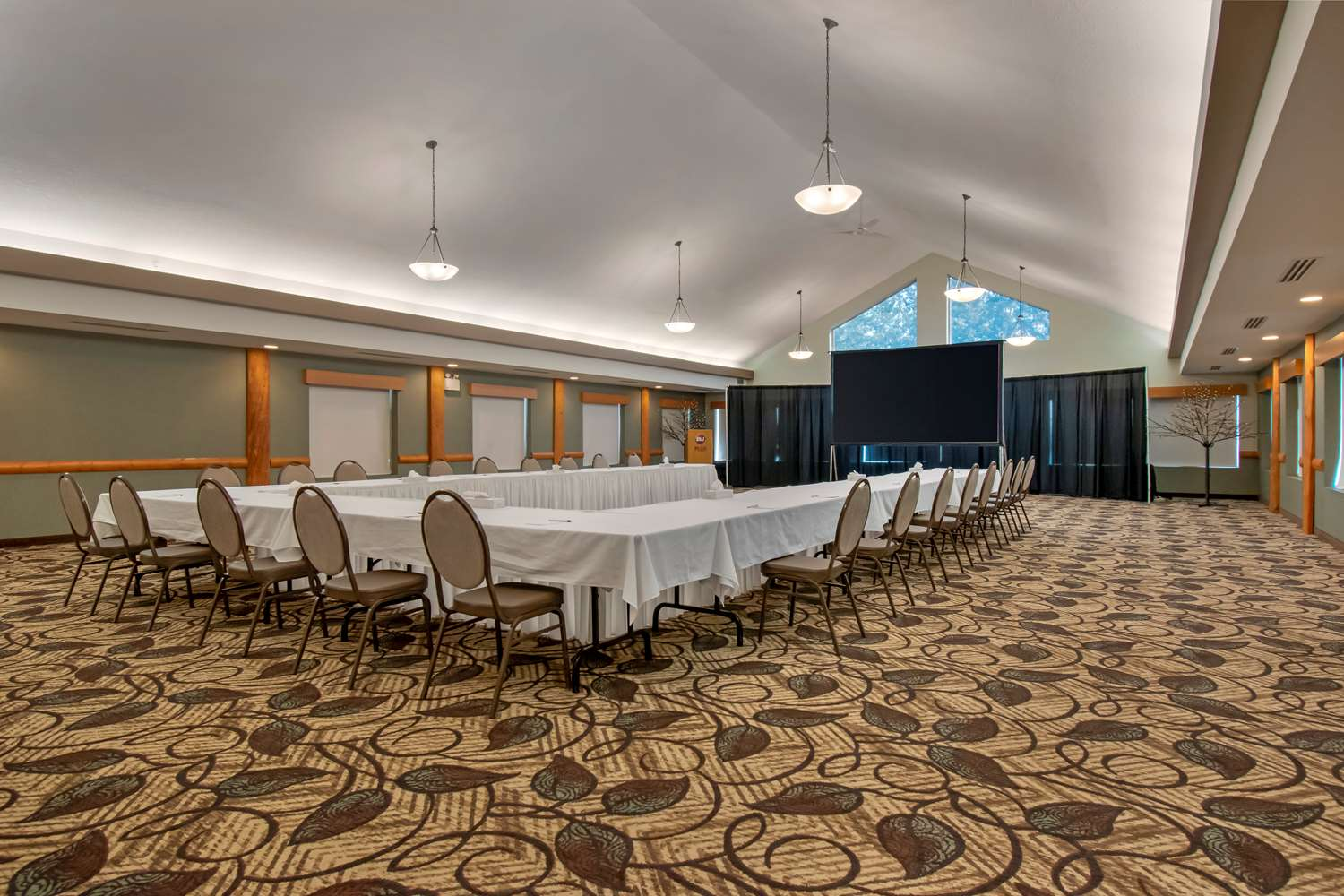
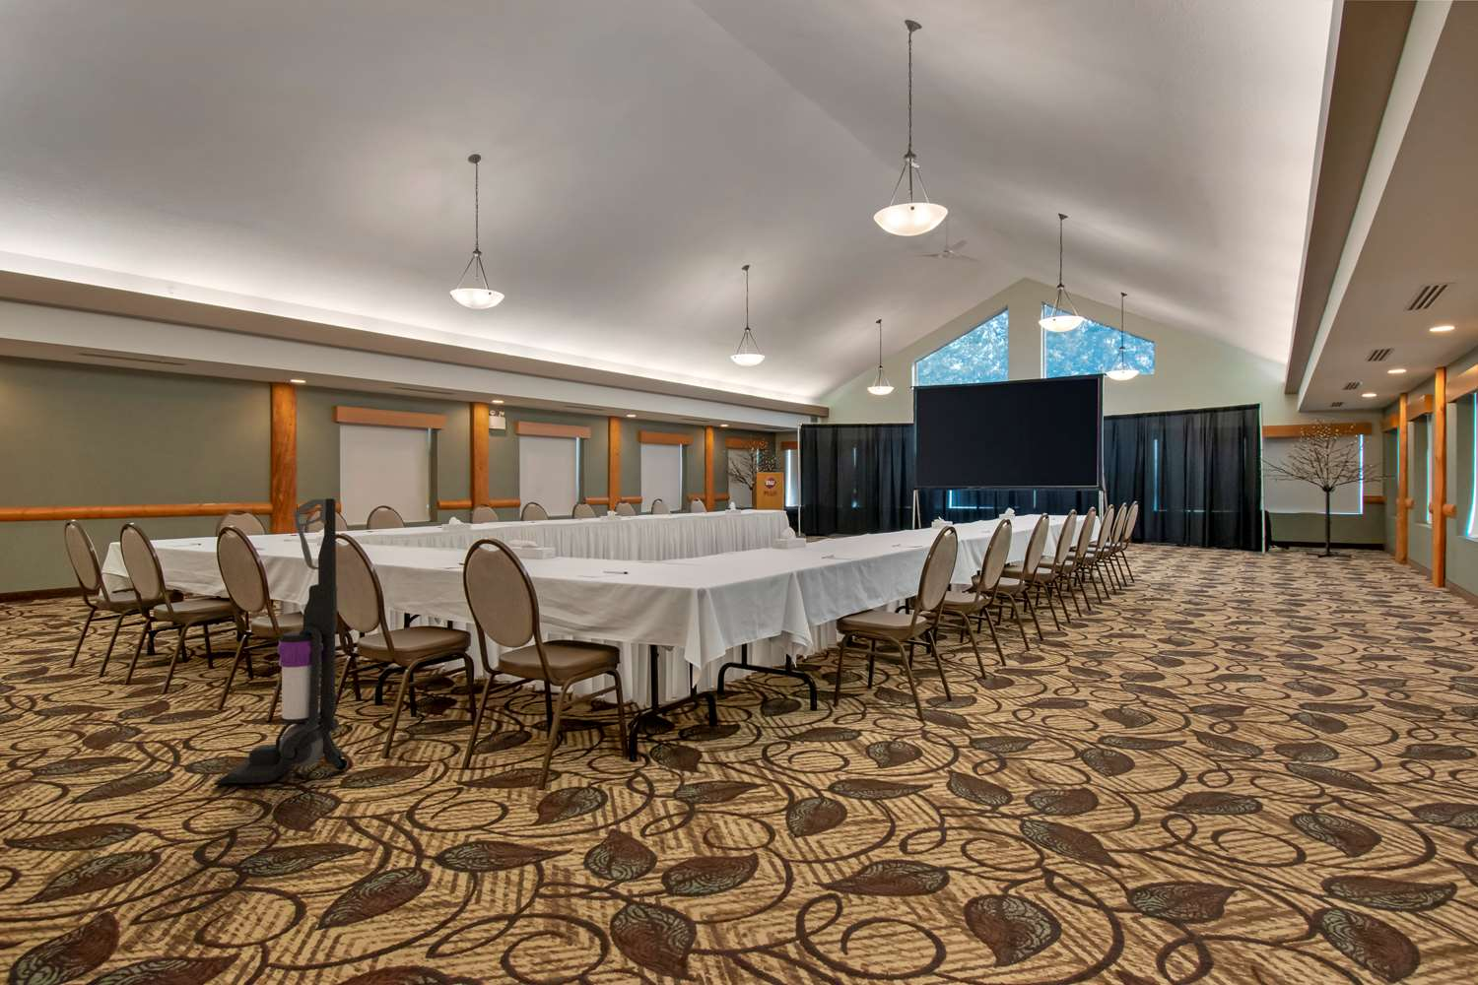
+ vacuum cleaner [213,497,349,786]
